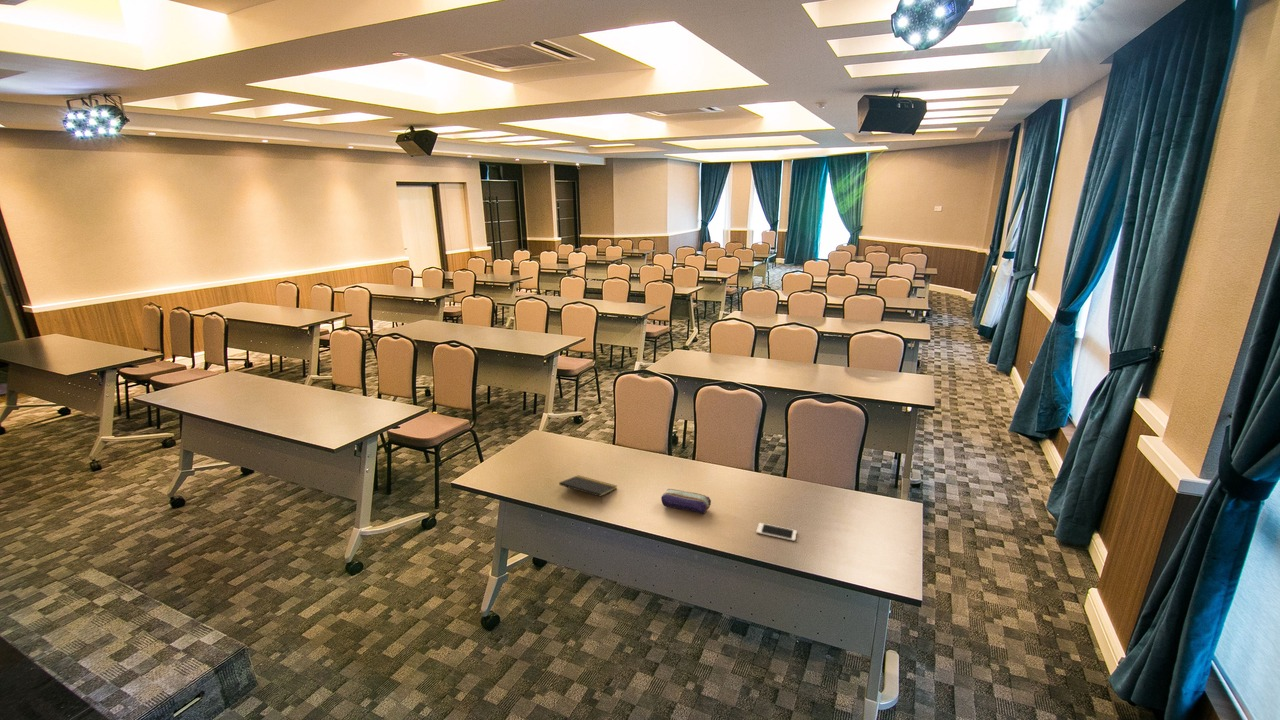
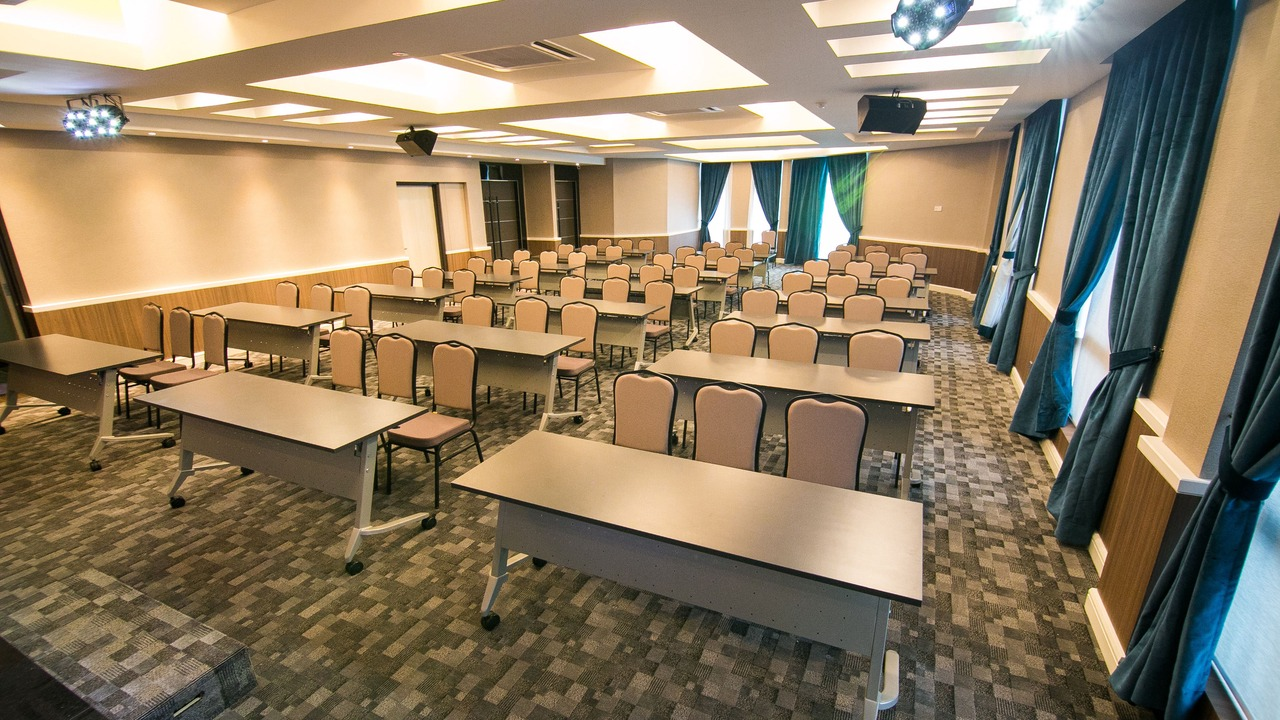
- cell phone [755,522,798,542]
- notepad [558,474,618,504]
- pencil case [660,488,712,515]
